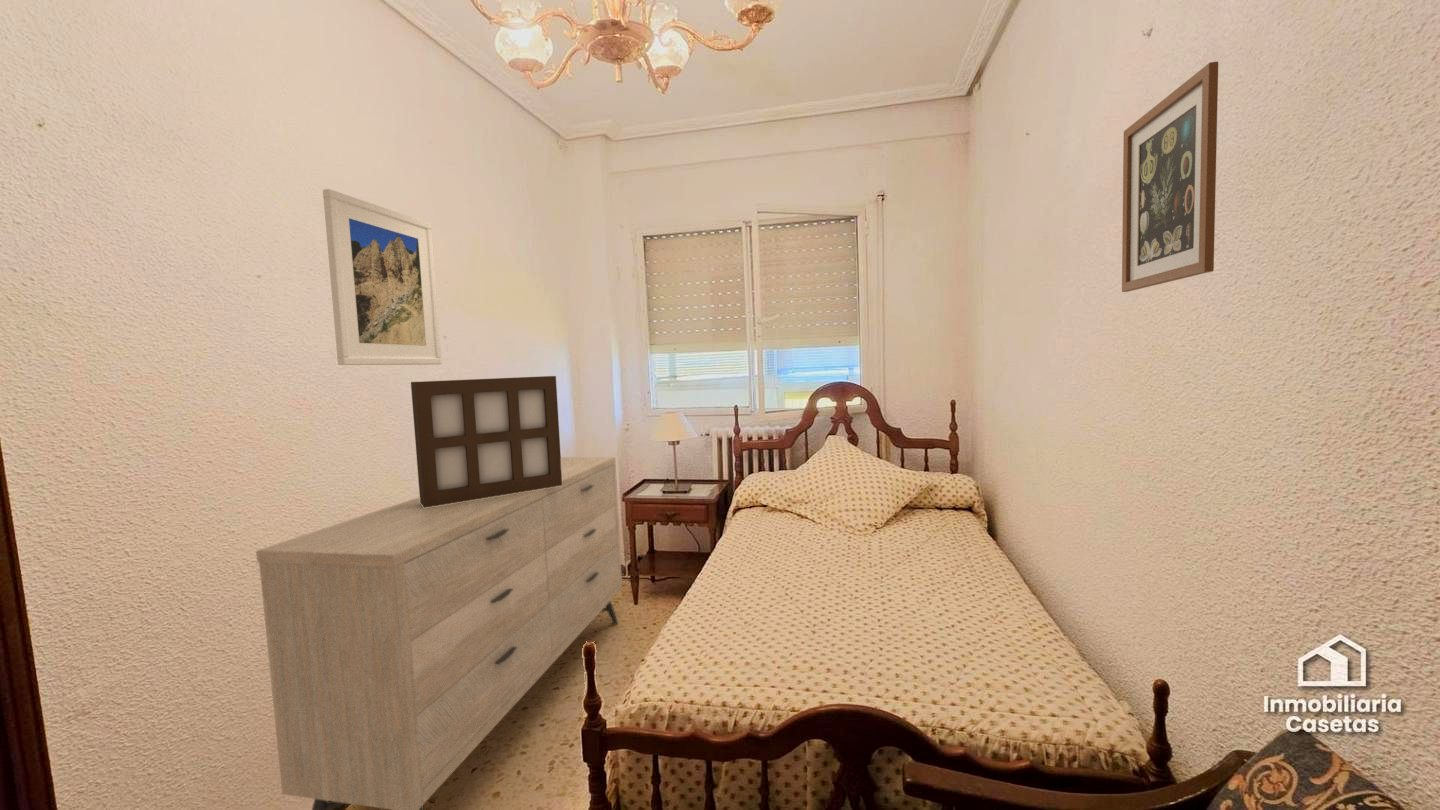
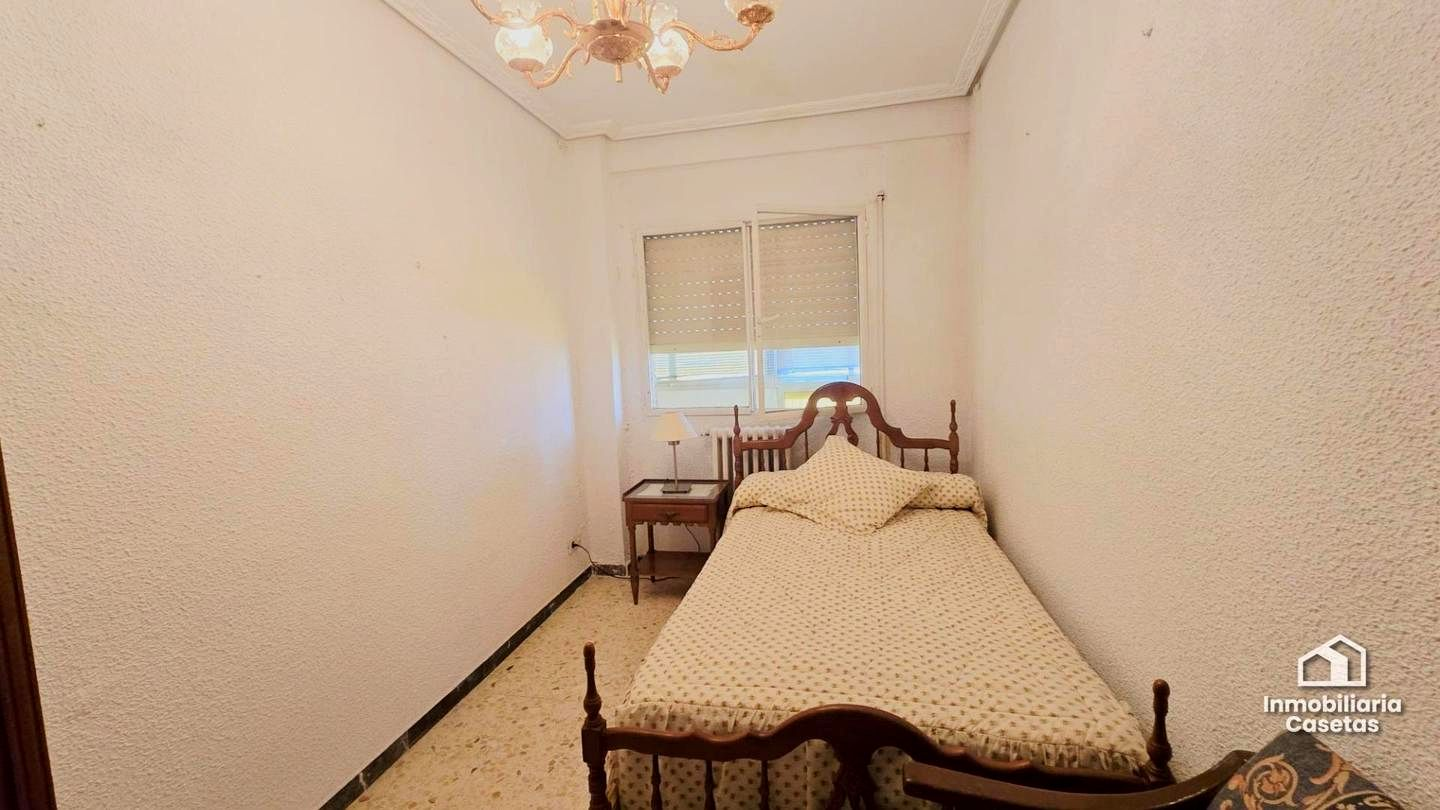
- dresser [255,456,623,810]
- photo frame [410,375,562,508]
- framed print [322,188,443,366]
- wall art [1121,61,1219,293]
